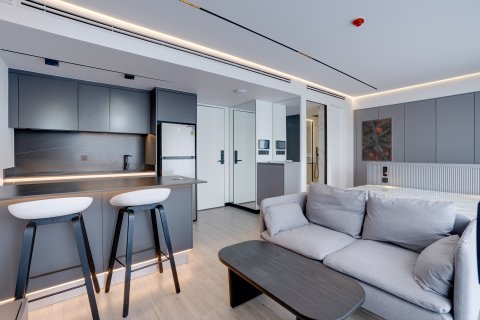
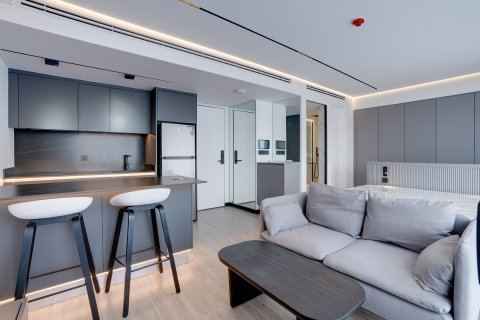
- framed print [360,116,394,163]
